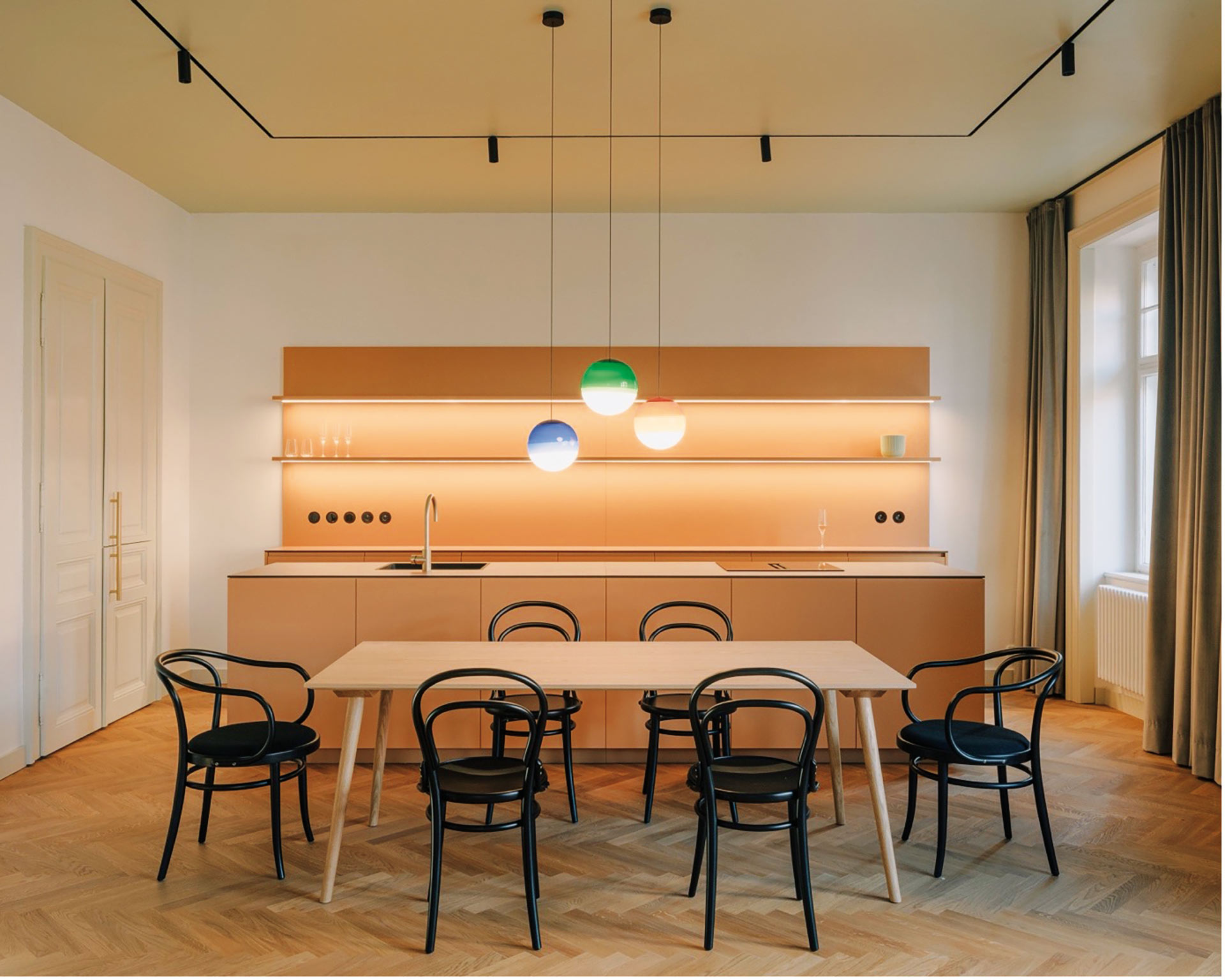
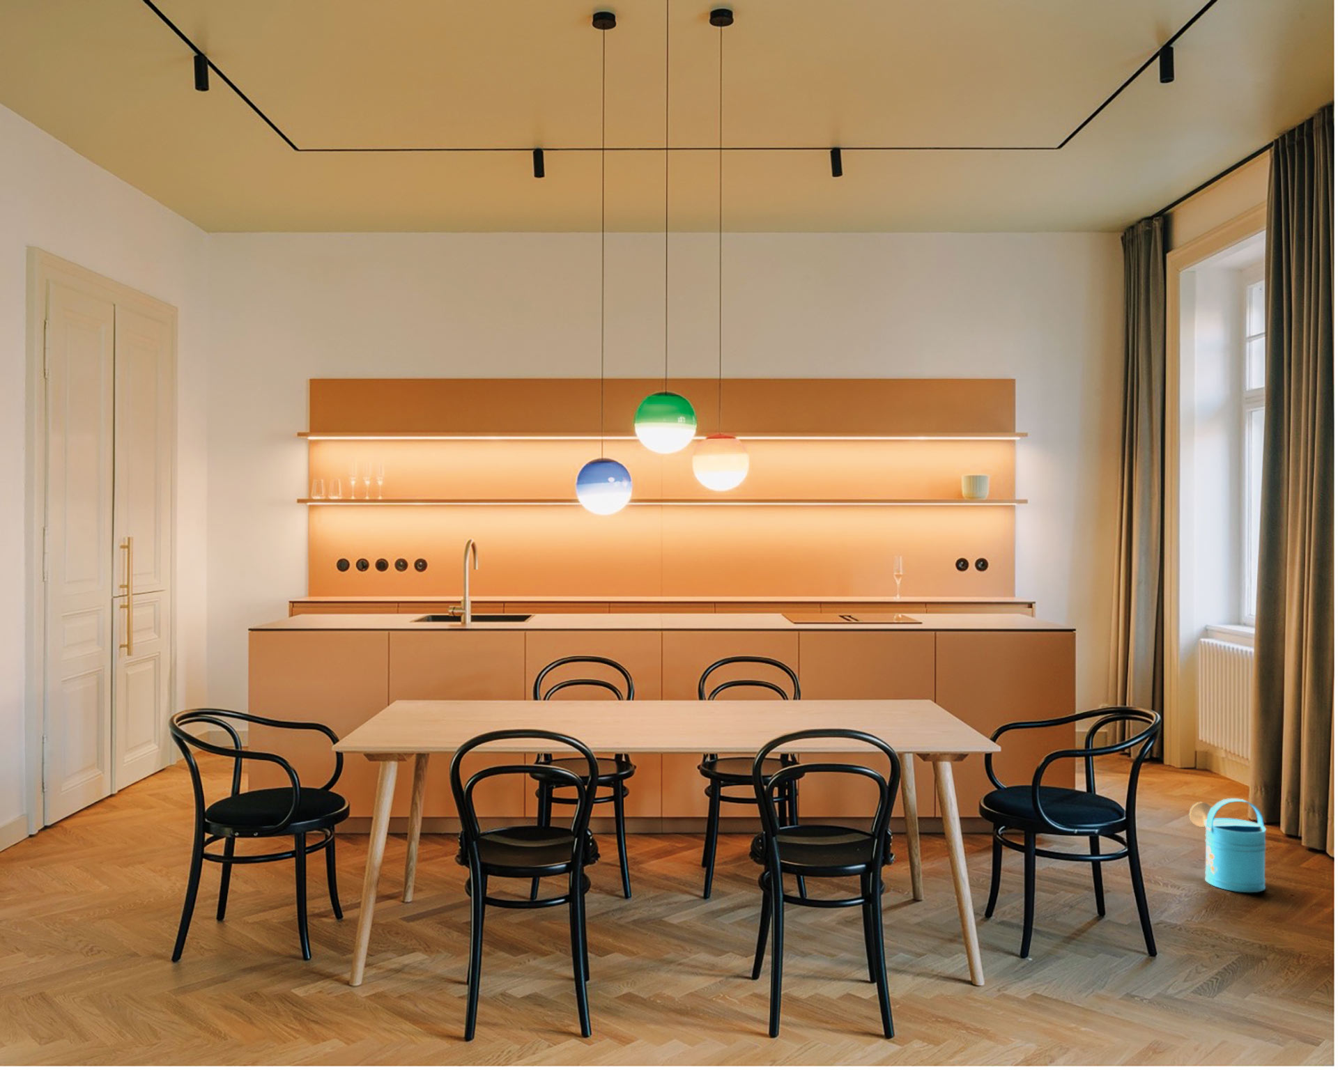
+ watering can [1188,798,1267,893]
